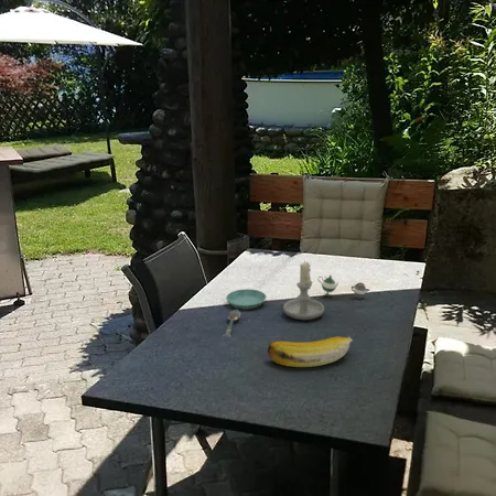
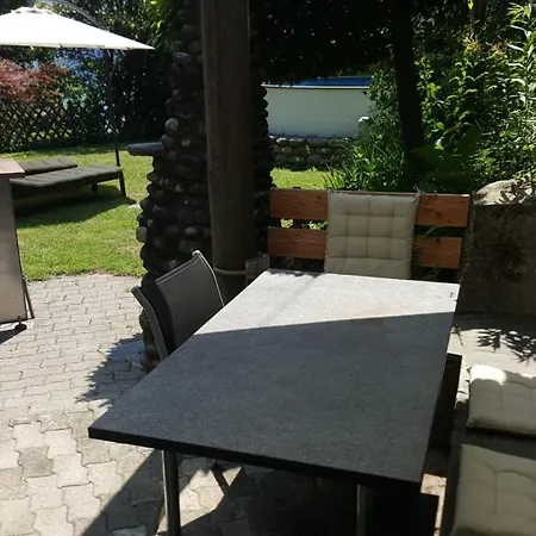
- saucer [225,288,268,311]
- banana [267,335,354,368]
- candle [282,259,325,321]
- teapot [316,274,371,300]
- spoon [222,309,242,338]
